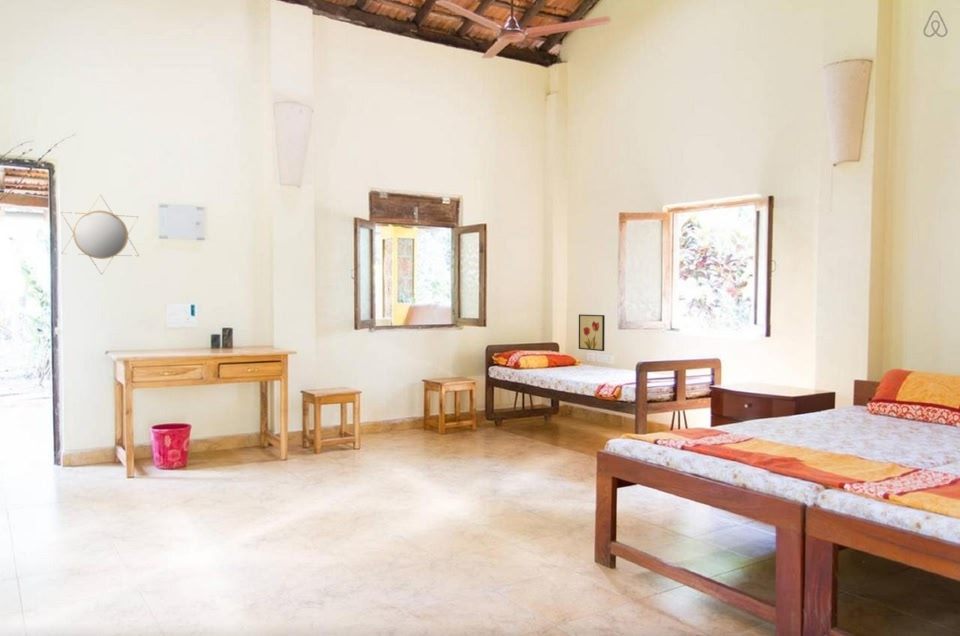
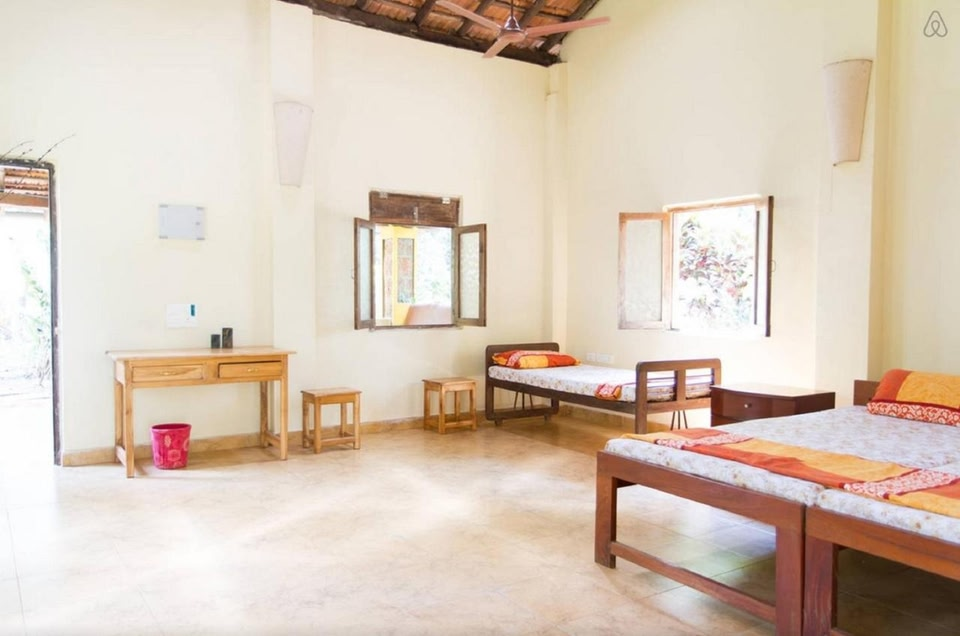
- home mirror [60,194,140,276]
- wall art [578,313,606,352]
